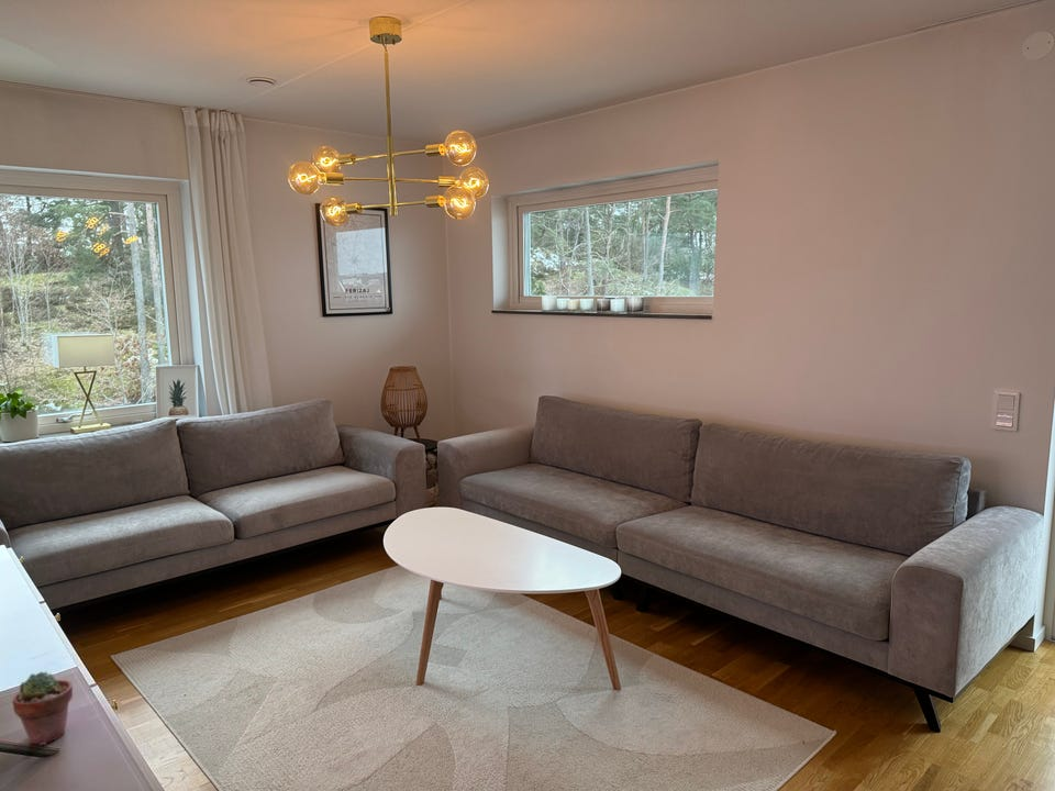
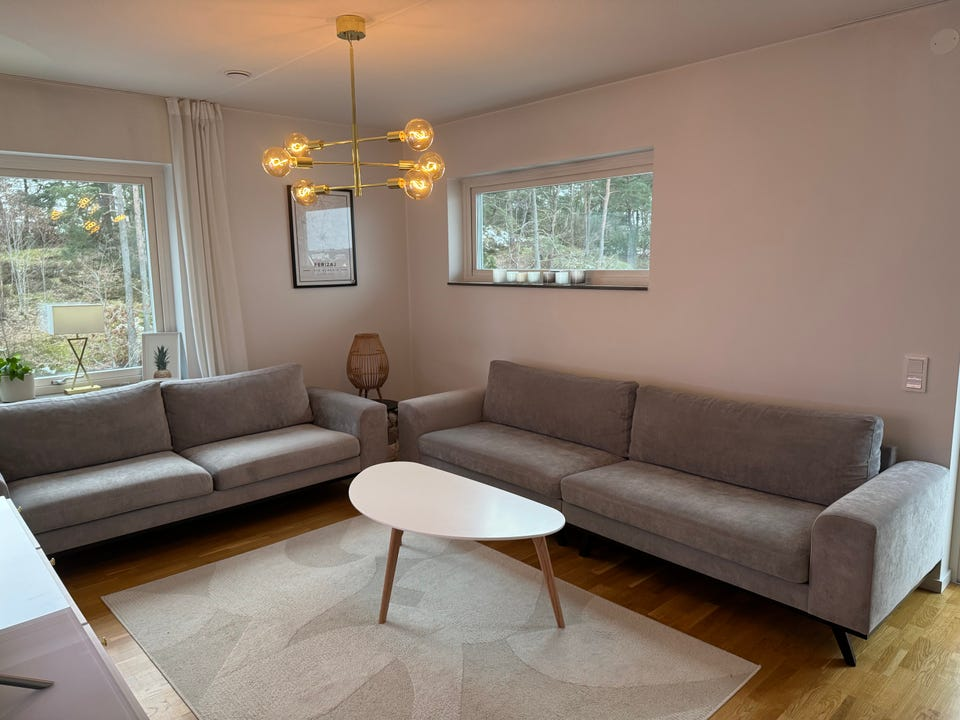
- potted succulent [11,670,74,747]
